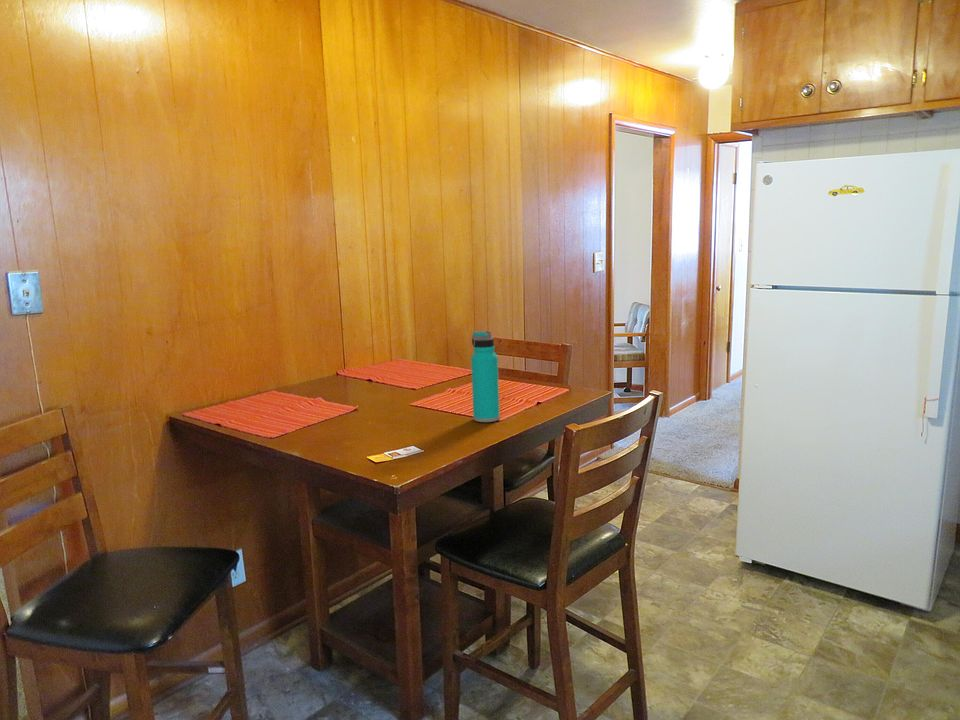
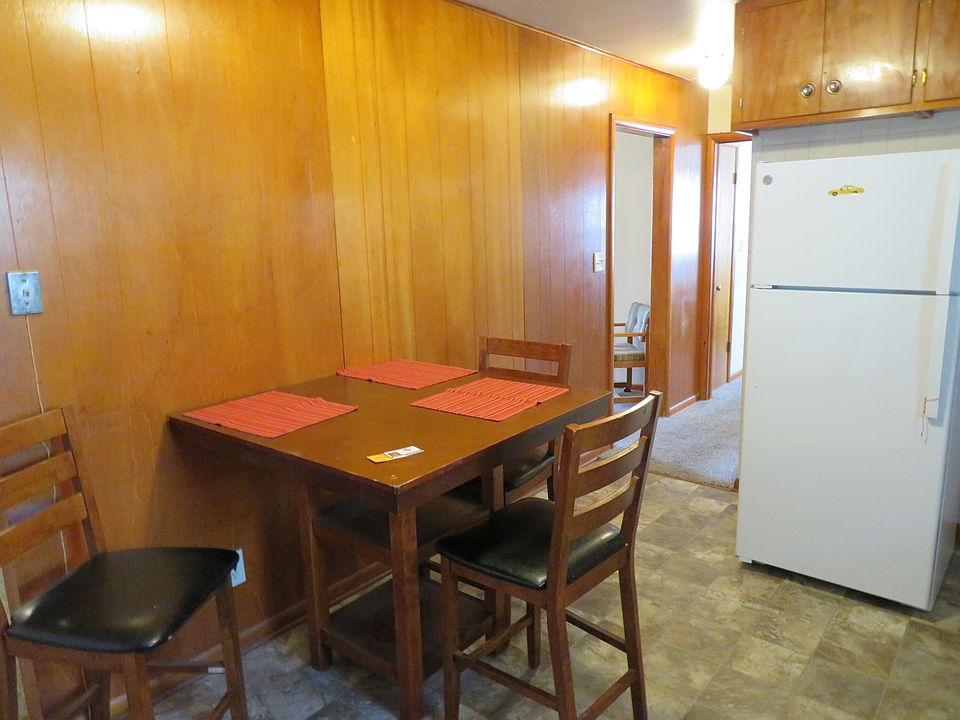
- water bottle [470,330,501,423]
